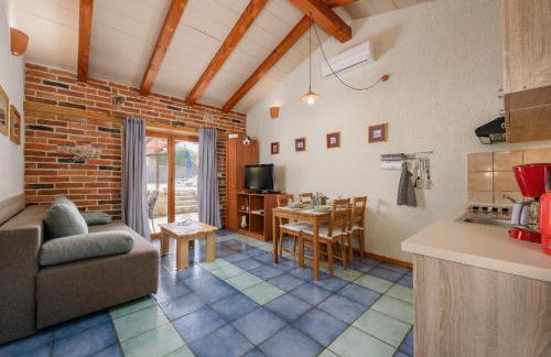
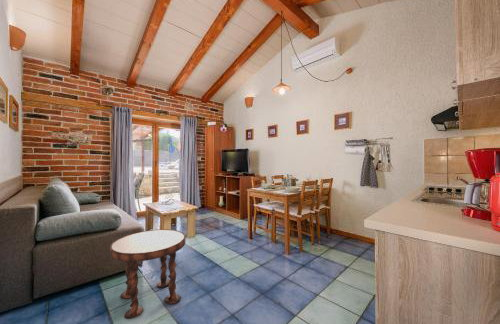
+ side table [109,228,186,320]
